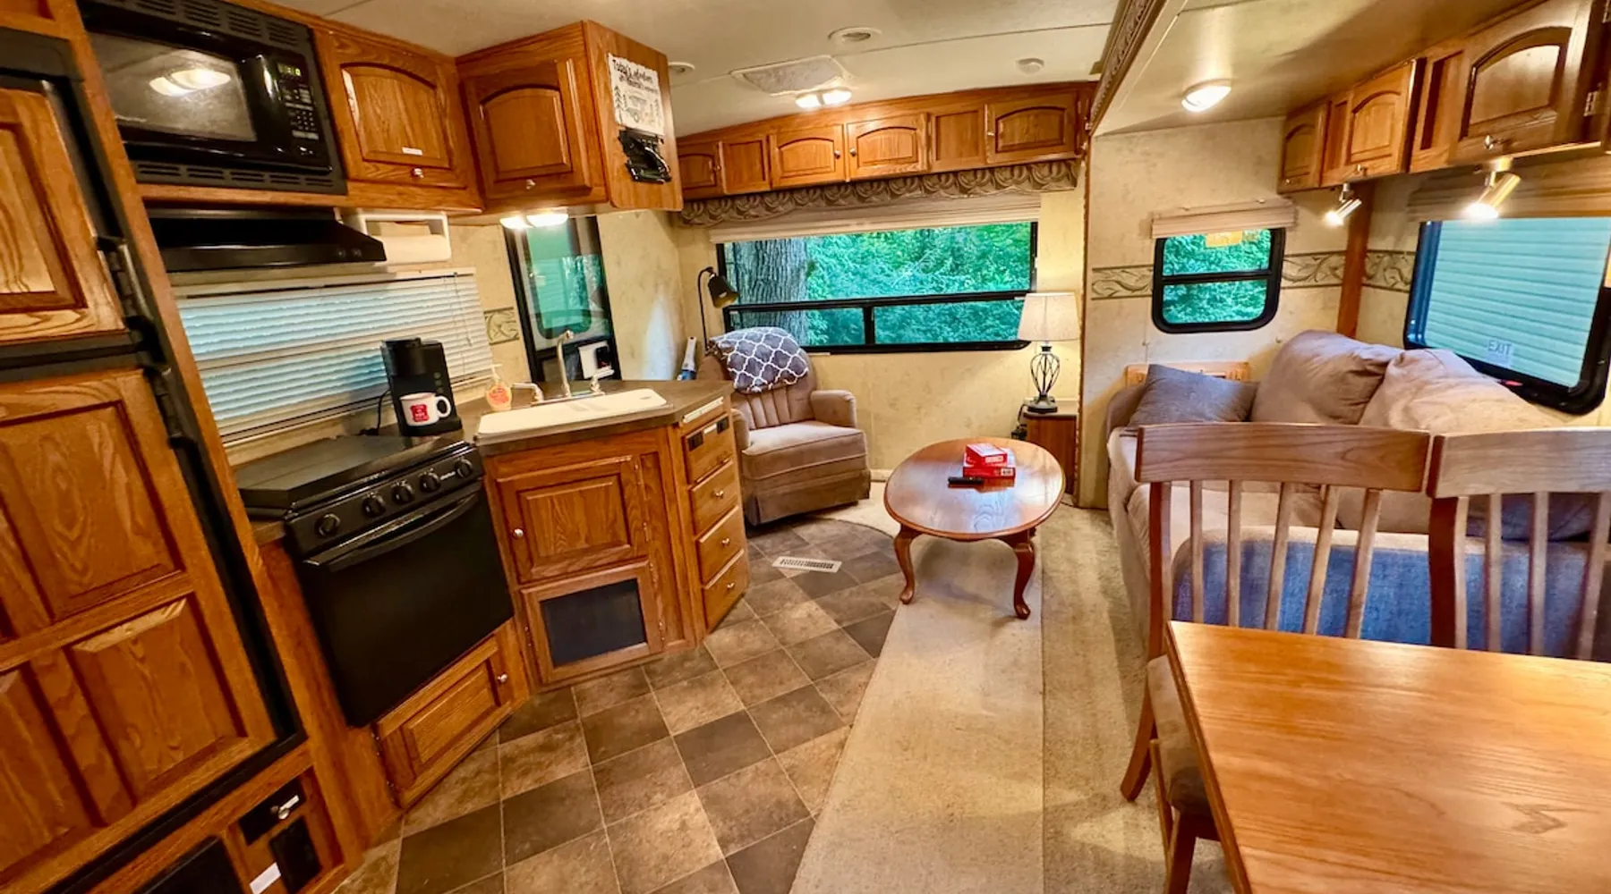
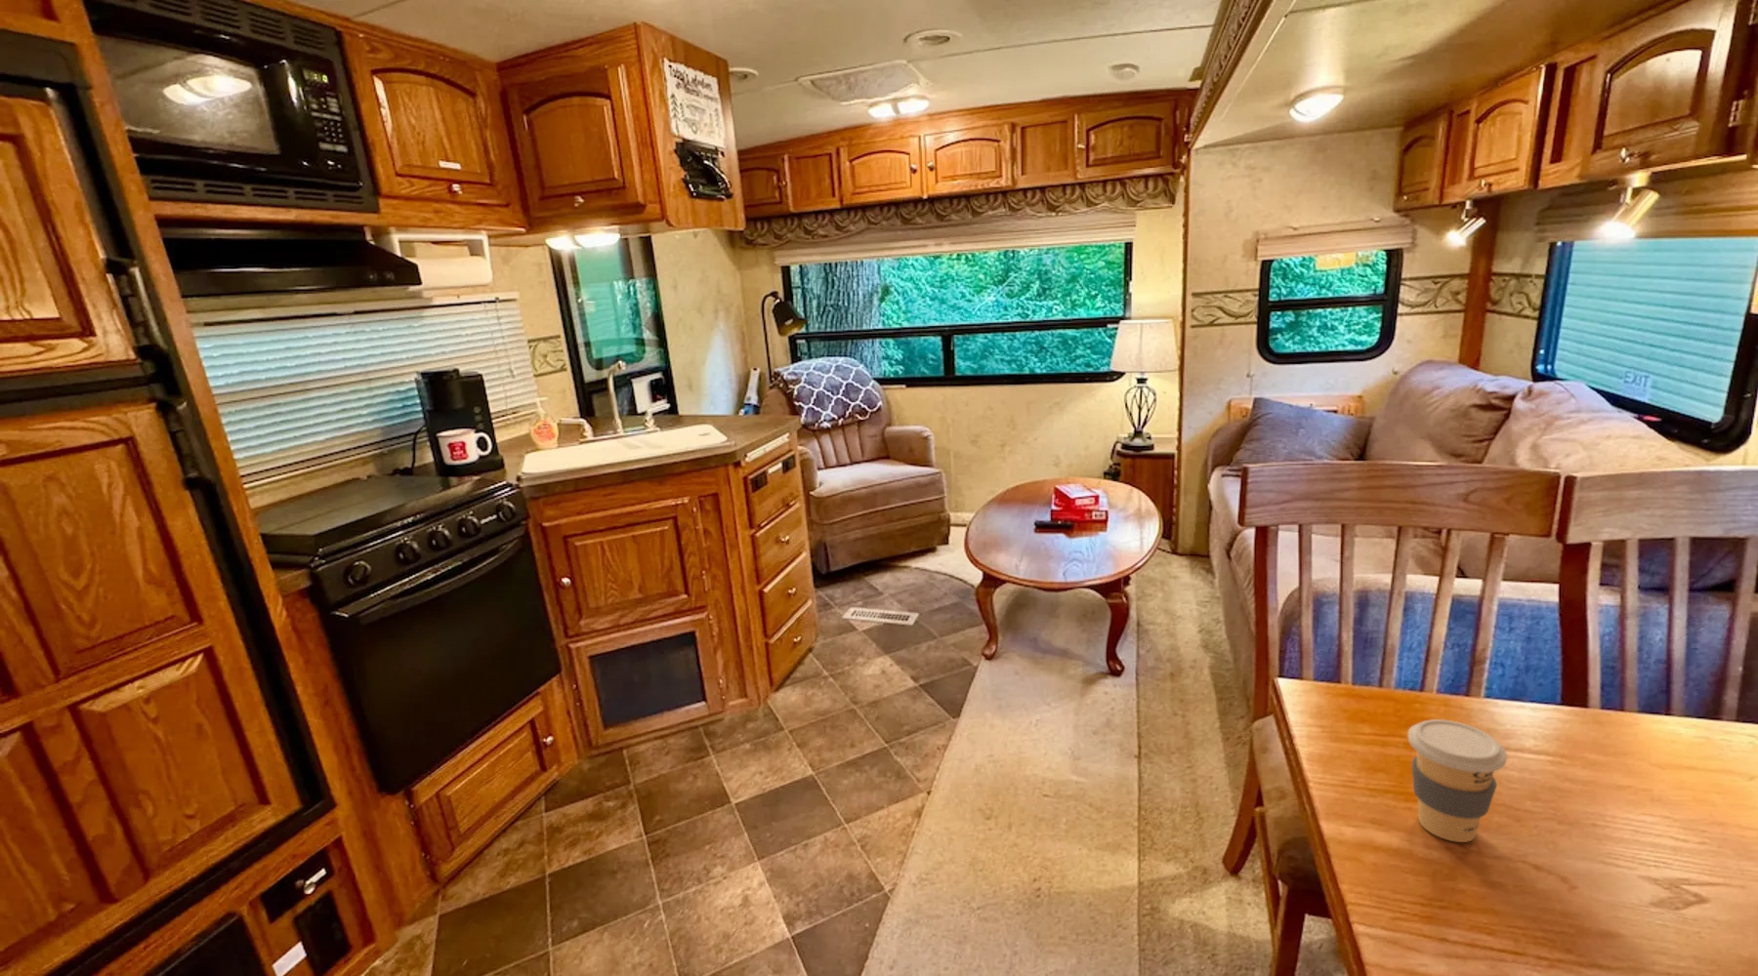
+ coffee cup [1407,719,1508,844]
